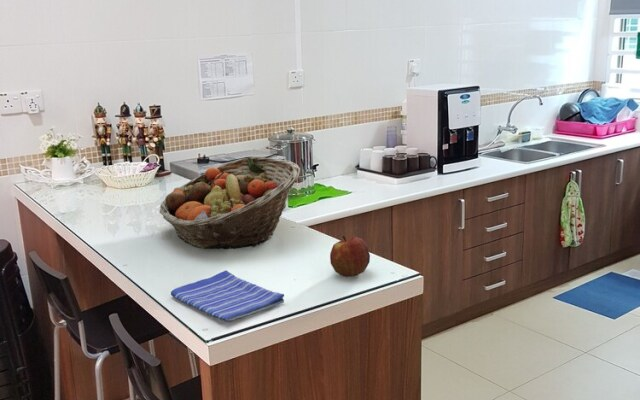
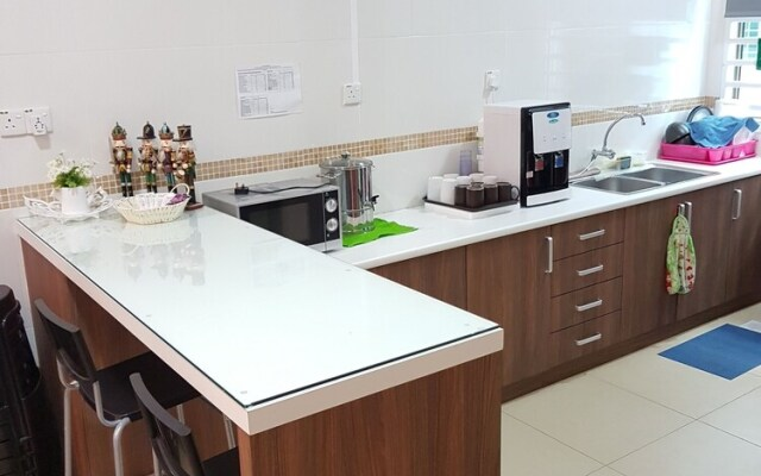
- fruit basket [159,156,301,250]
- apple [329,235,371,278]
- dish towel [170,270,285,322]
